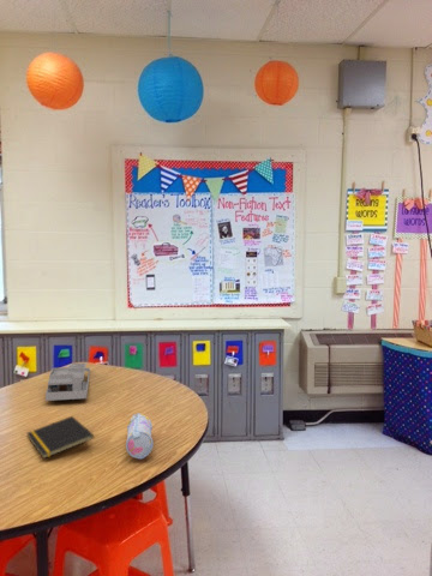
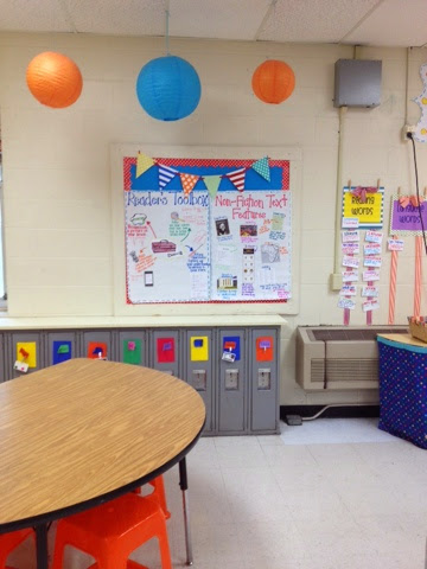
- desk organizer [44,362,91,402]
- pencil case [125,412,155,461]
- notepad [25,415,95,460]
